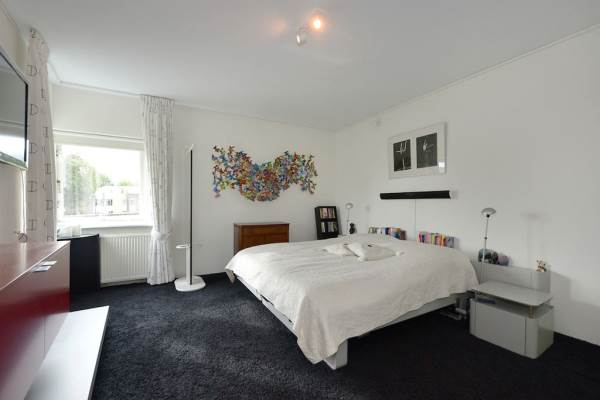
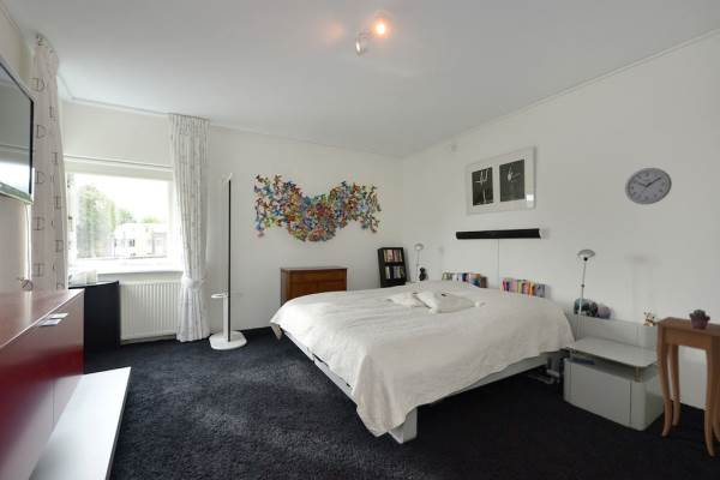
+ potted succulent [688,308,712,330]
+ wall clock [624,167,673,205]
+ side table [654,316,720,457]
